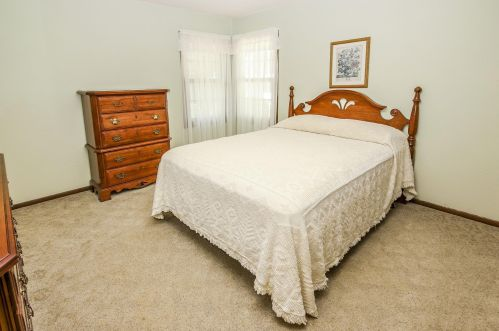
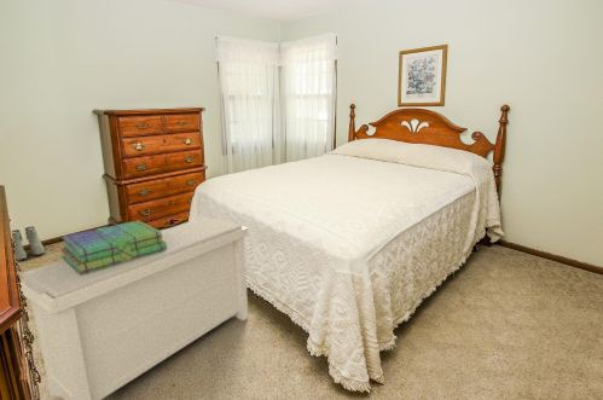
+ bench [19,216,250,400]
+ stack of books [59,219,167,276]
+ boots [11,225,46,261]
